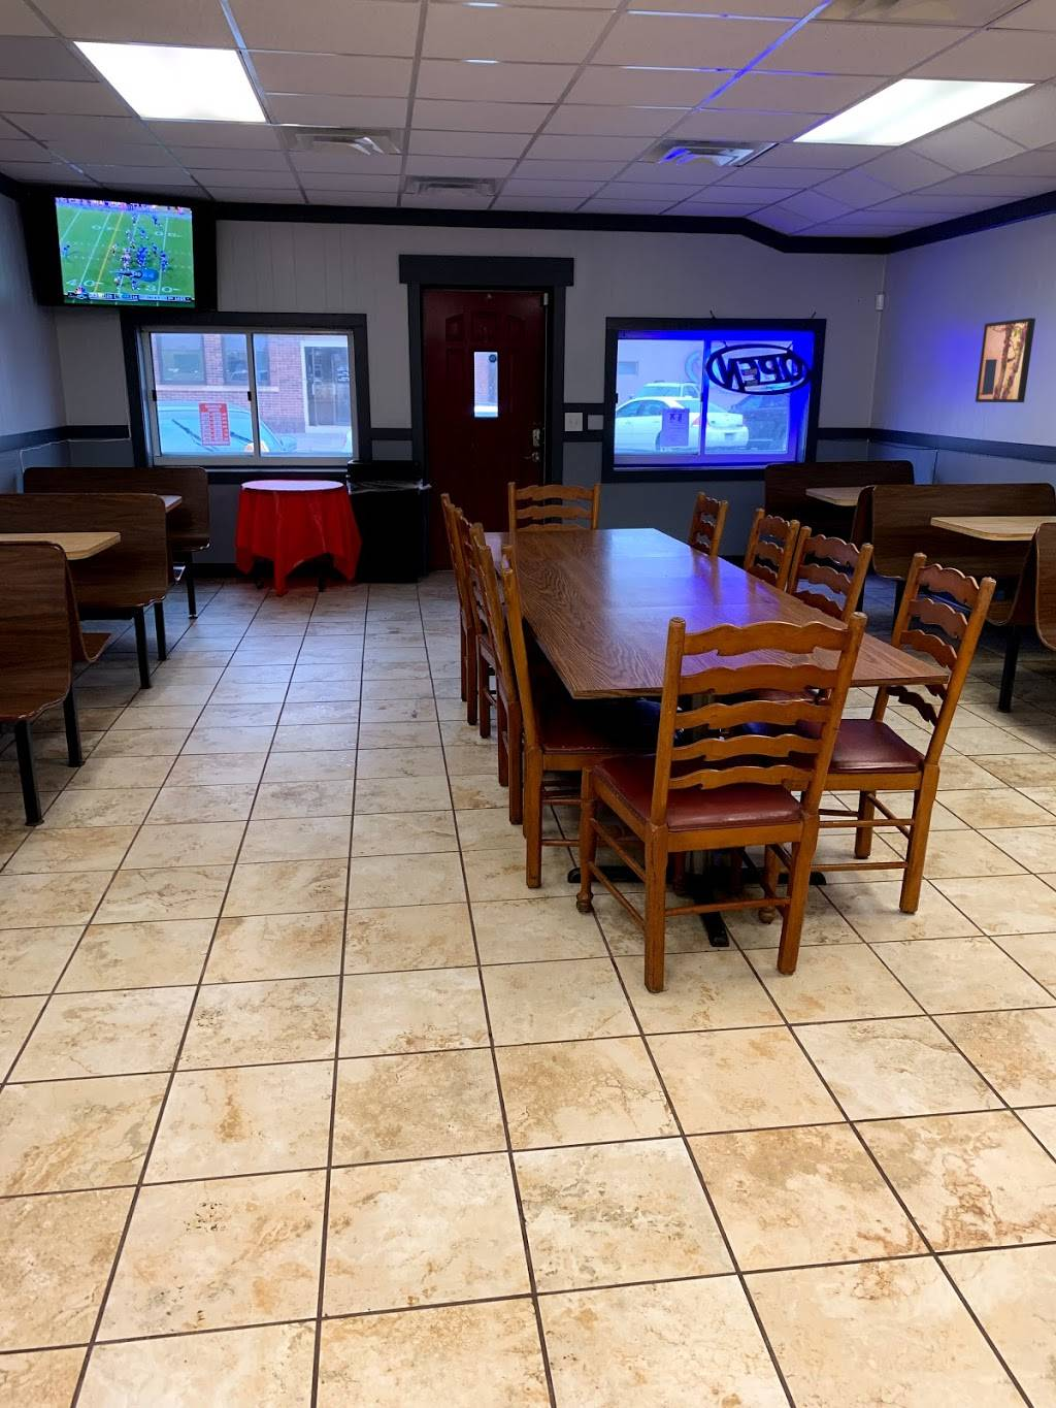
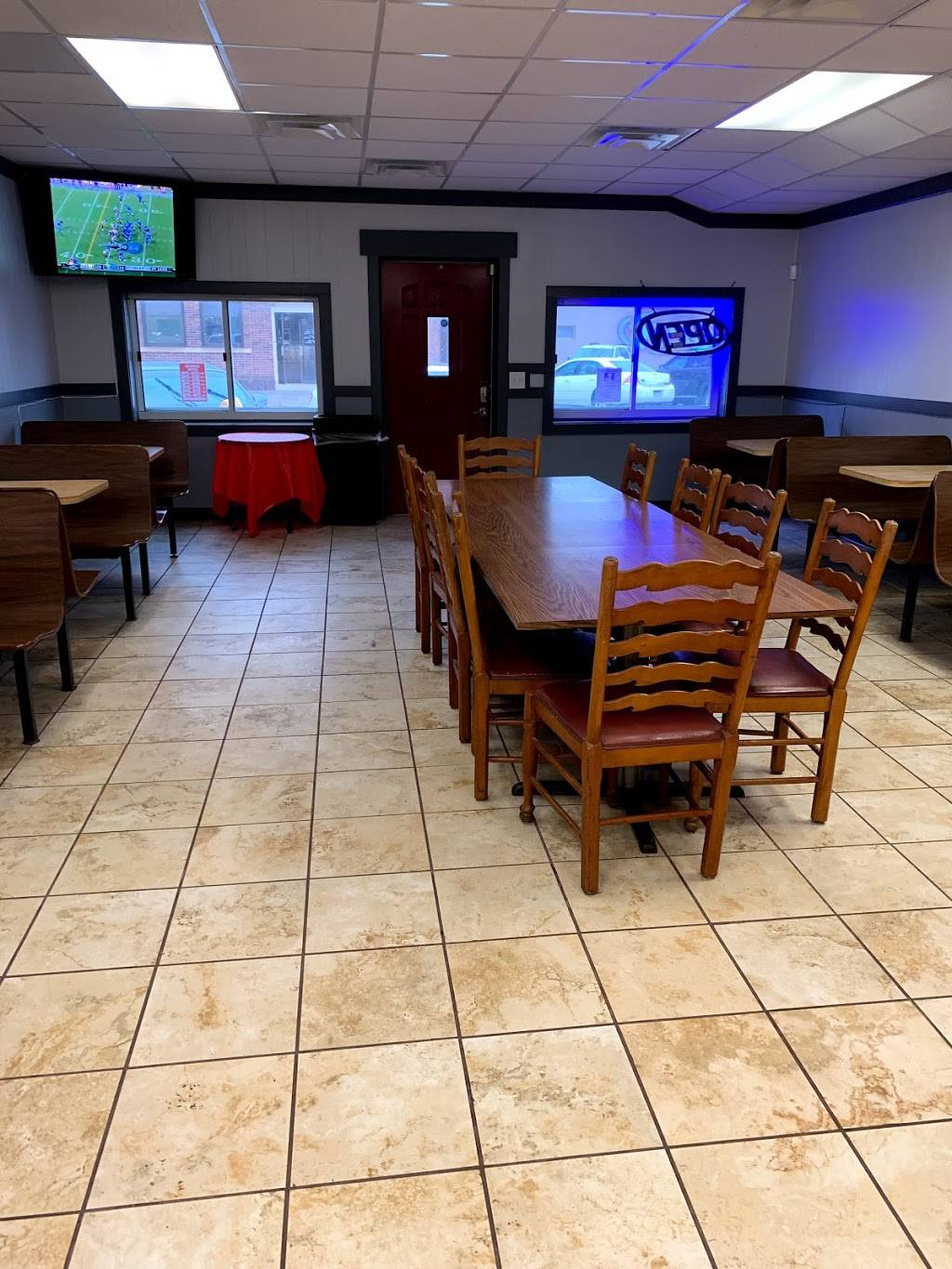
- wall art [975,316,1036,404]
